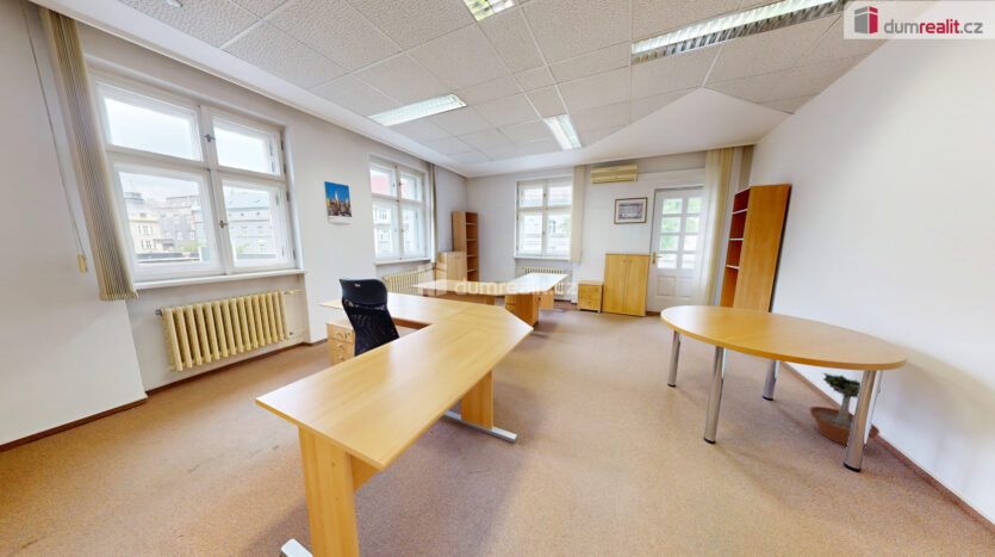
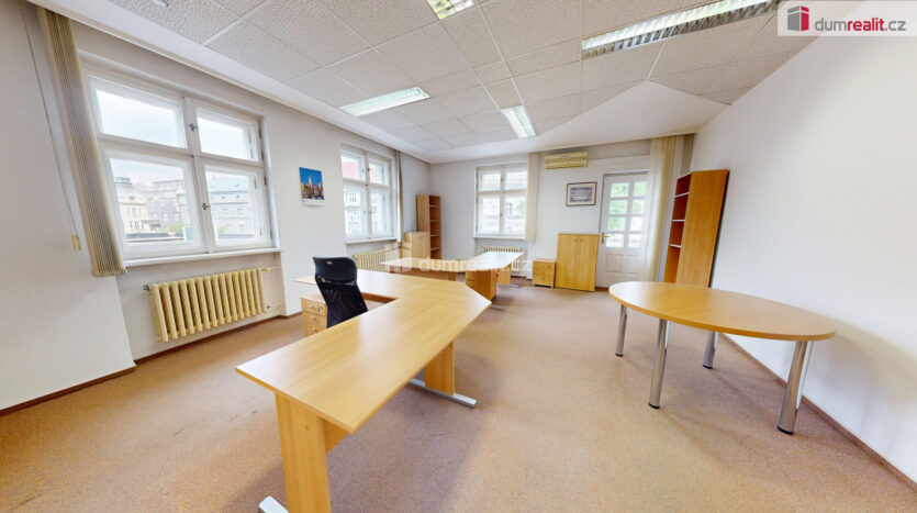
- potted tree [809,371,882,446]
